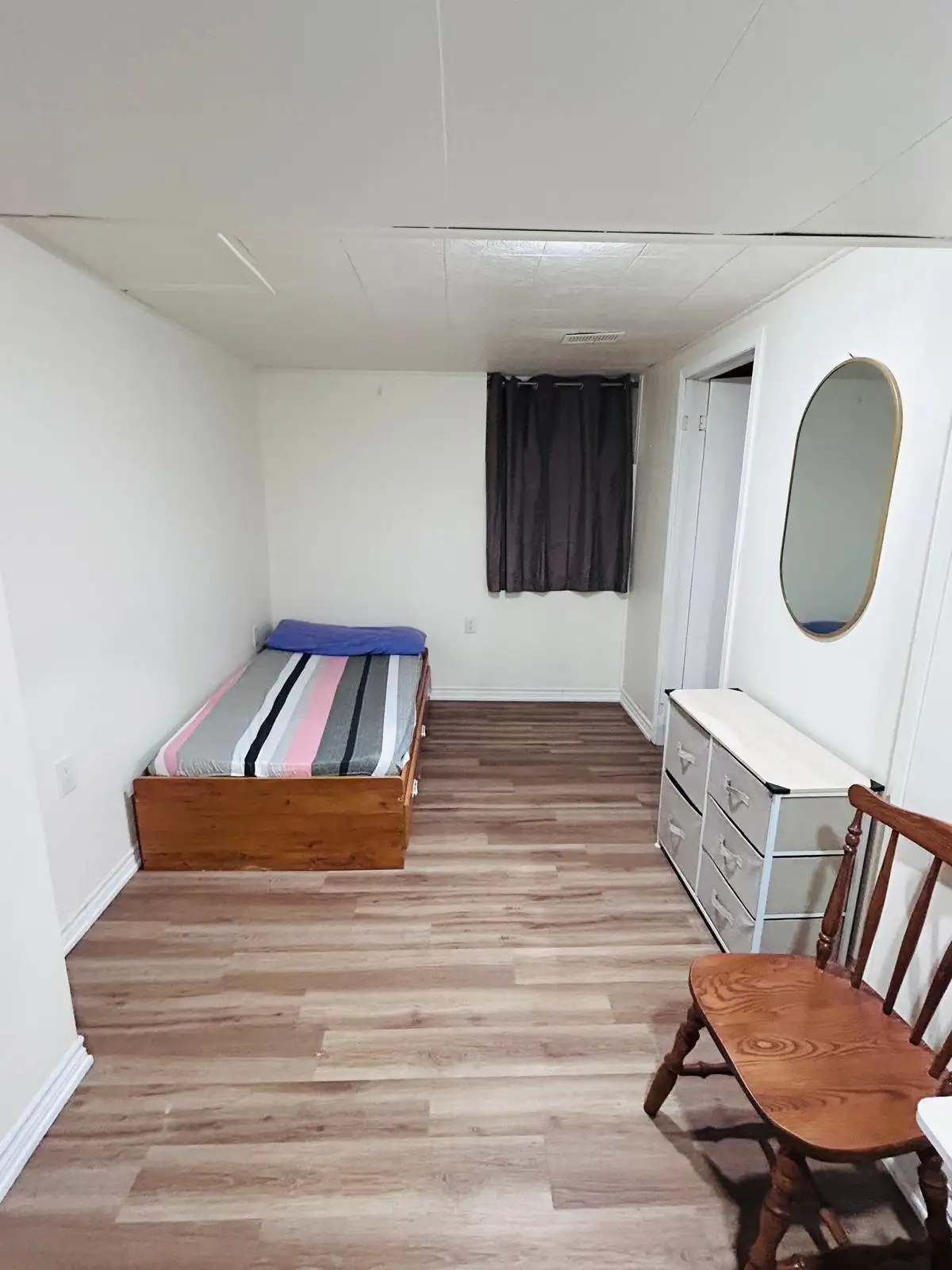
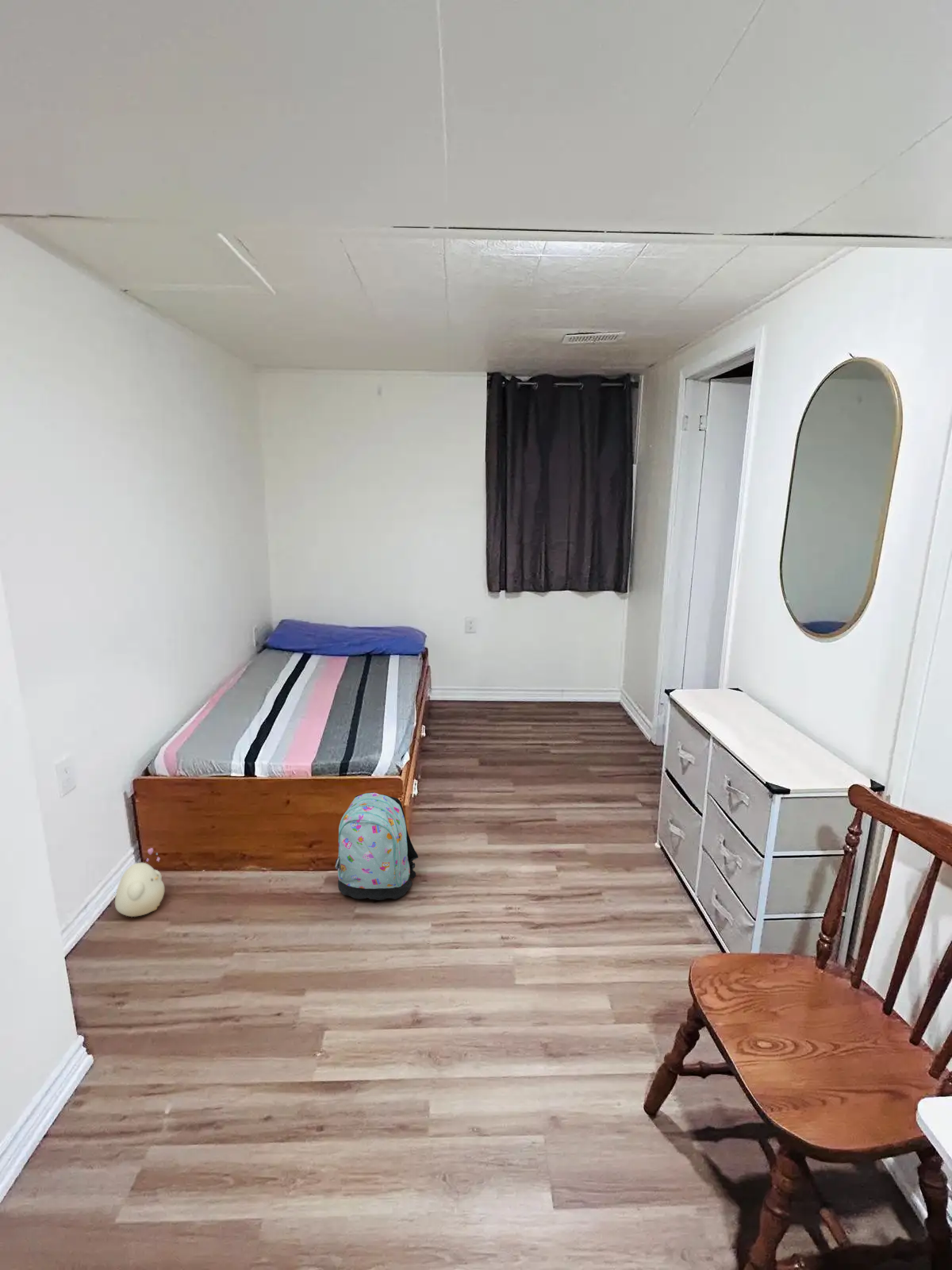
+ plush toy [114,847,165,918]
+ backpack [335,791,419,901]
